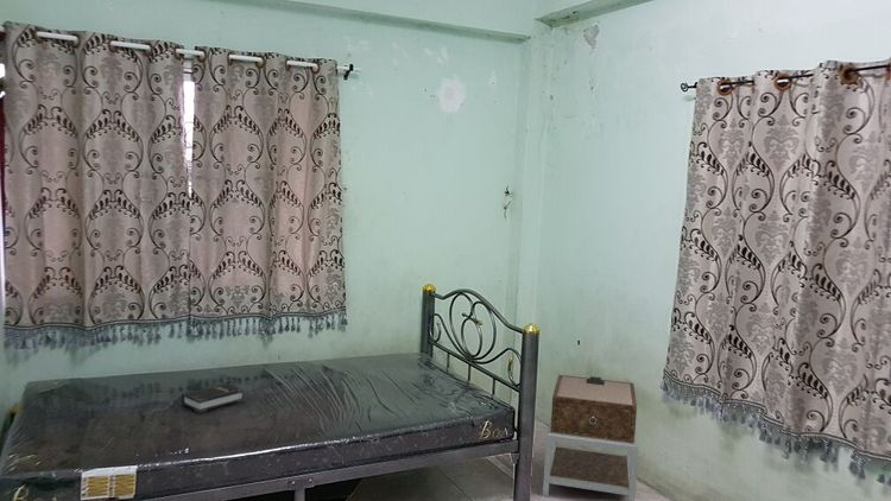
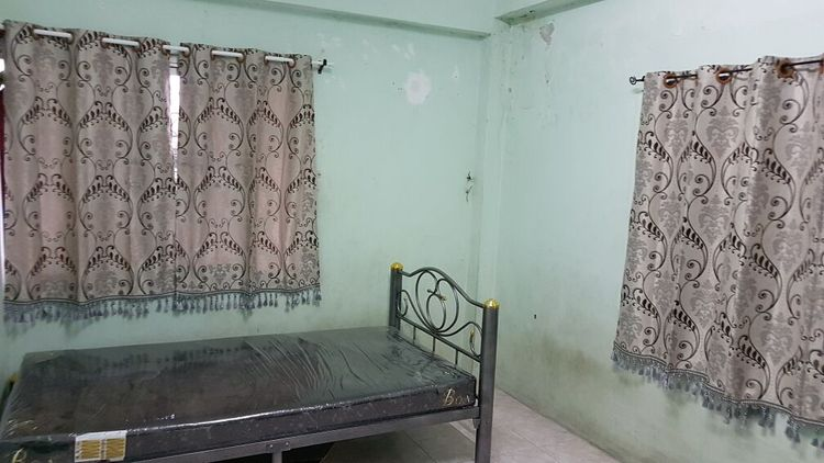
- hardback book [181,382,246,414]
- nightstand [542,374,639,501]
